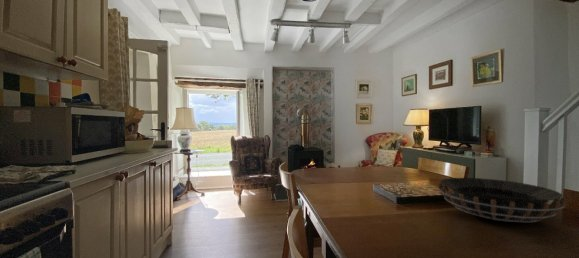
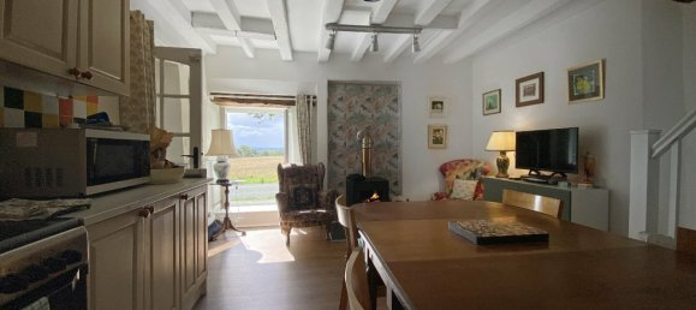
- decorative bowl [437,177,568,223]
